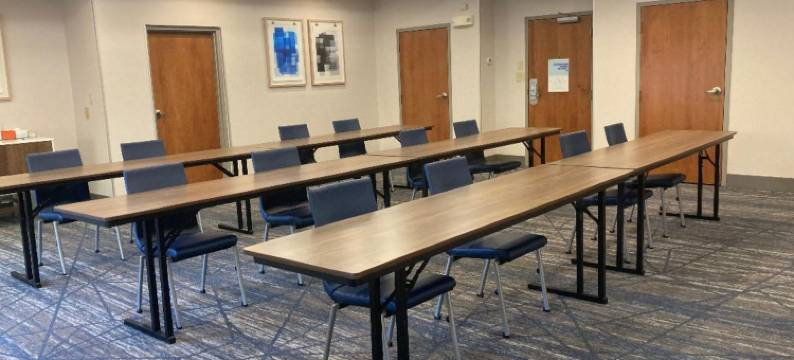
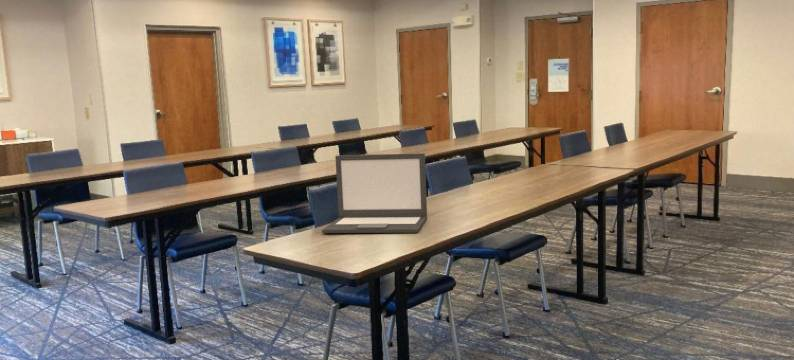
+ laptop [321,152,428,234]
